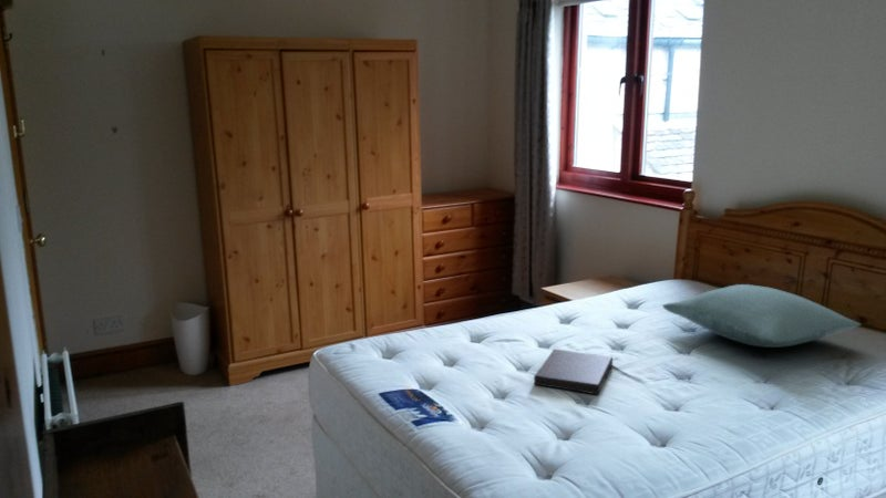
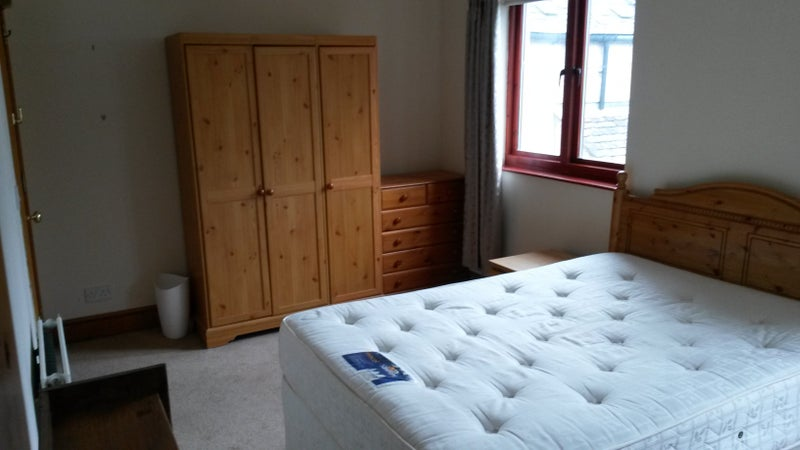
- book [533,347,614,396]
- pillow [661,283,862,349]
